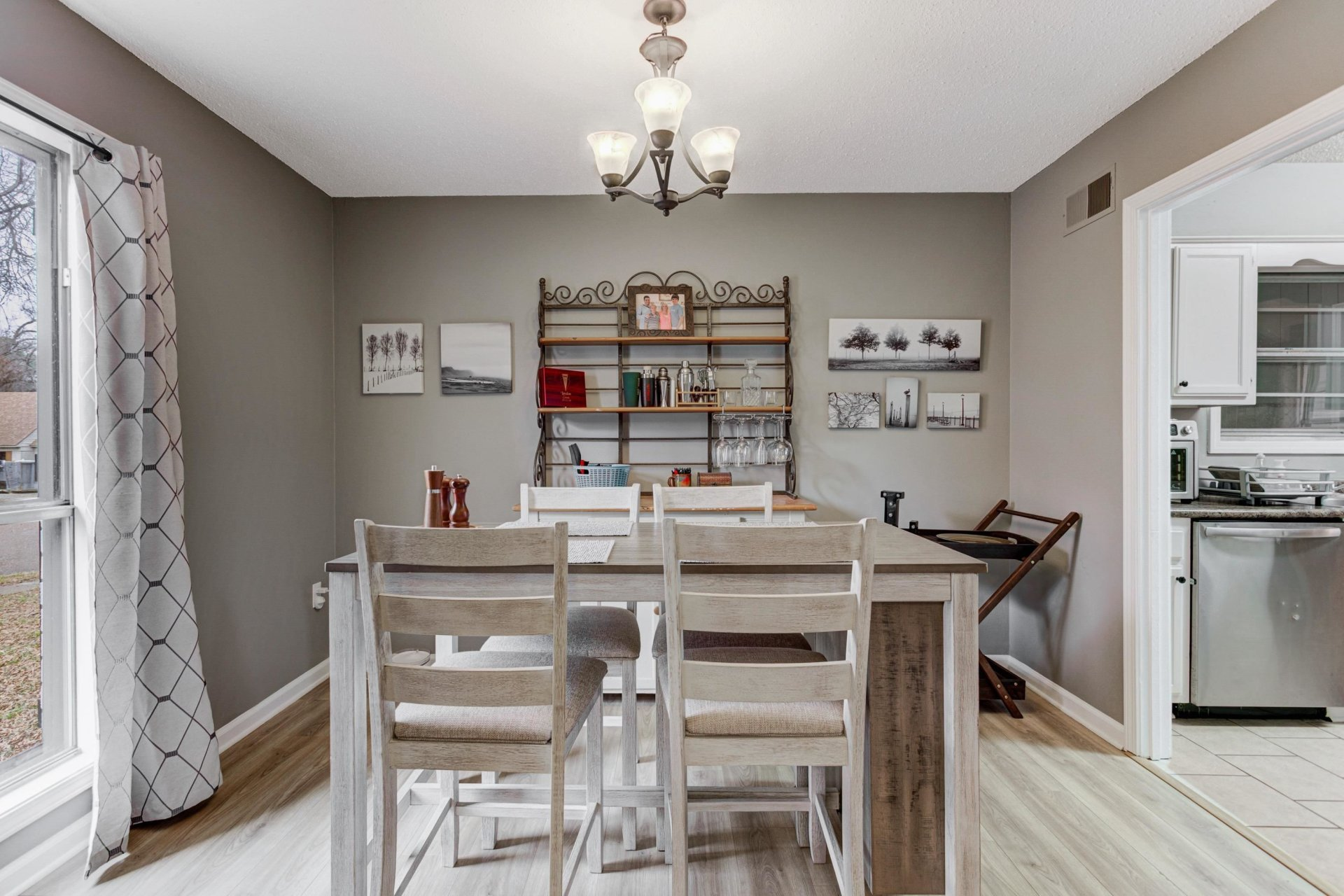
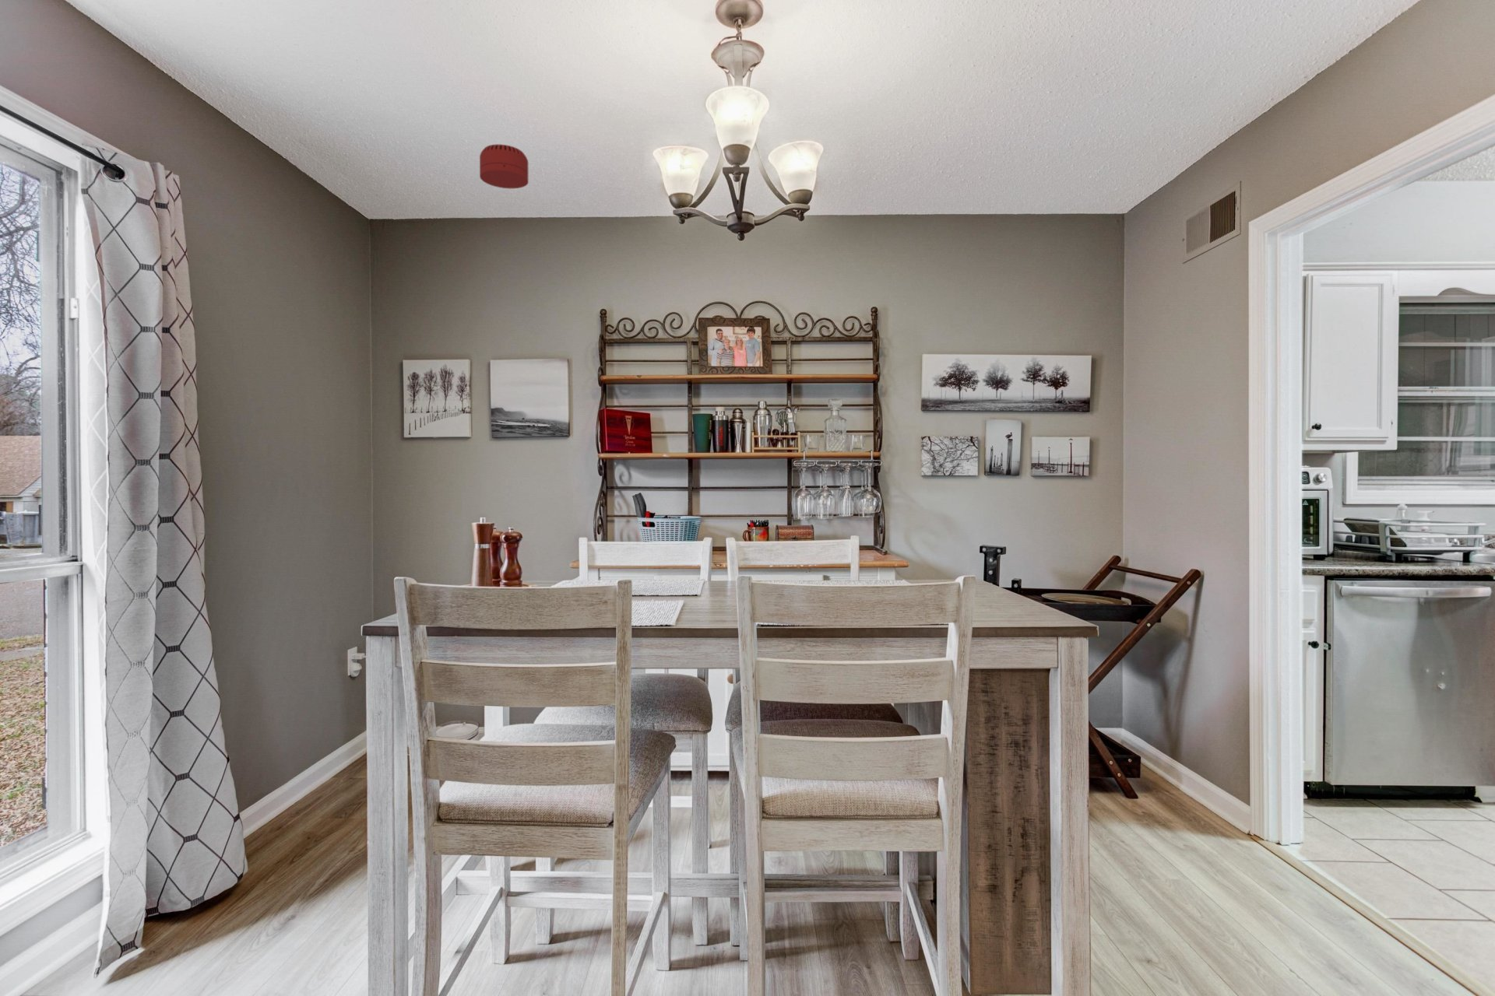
+ smoke detector [478,145,529,189]
